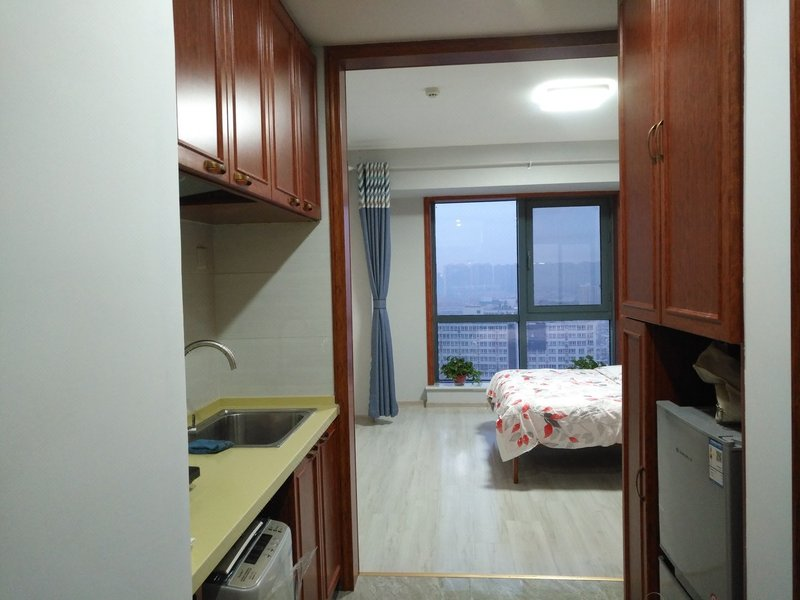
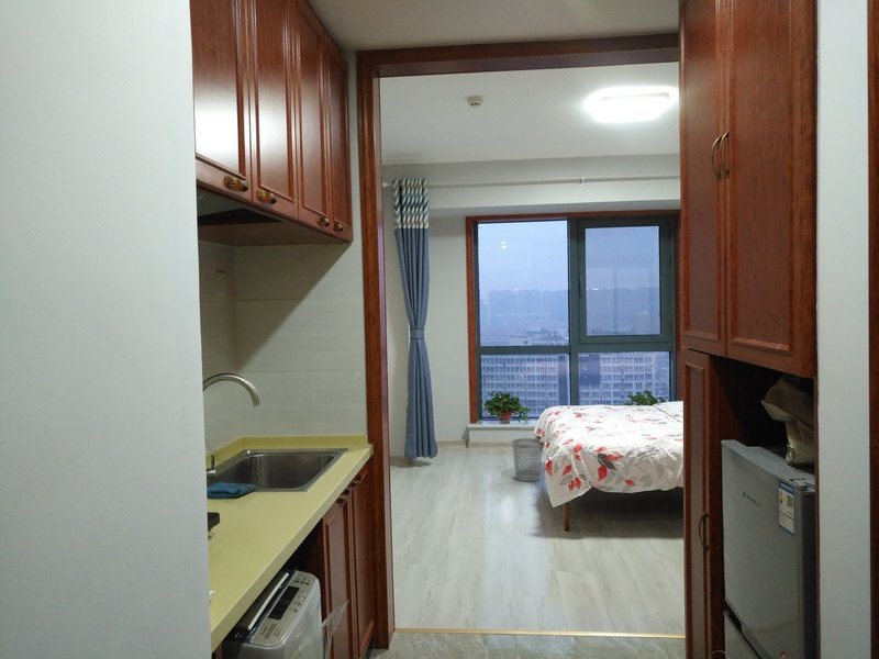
+ wastebasket [511,437,543,482]
